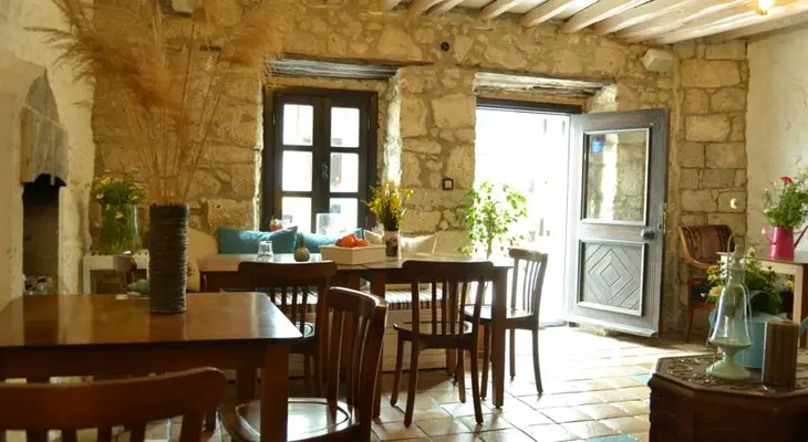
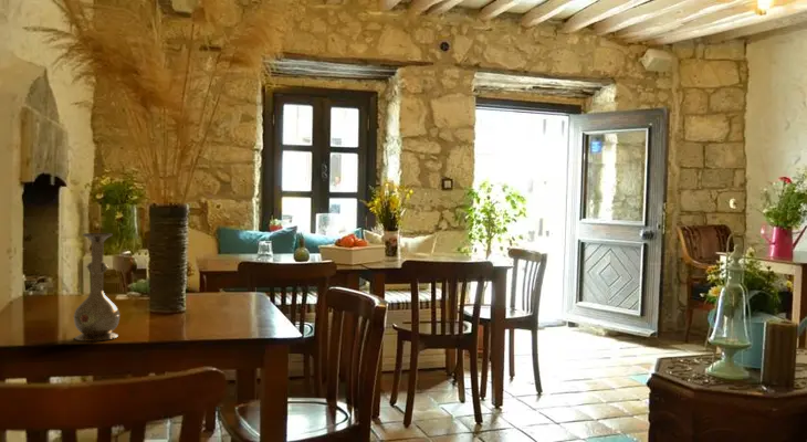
+ vase [73,232,122,343]
